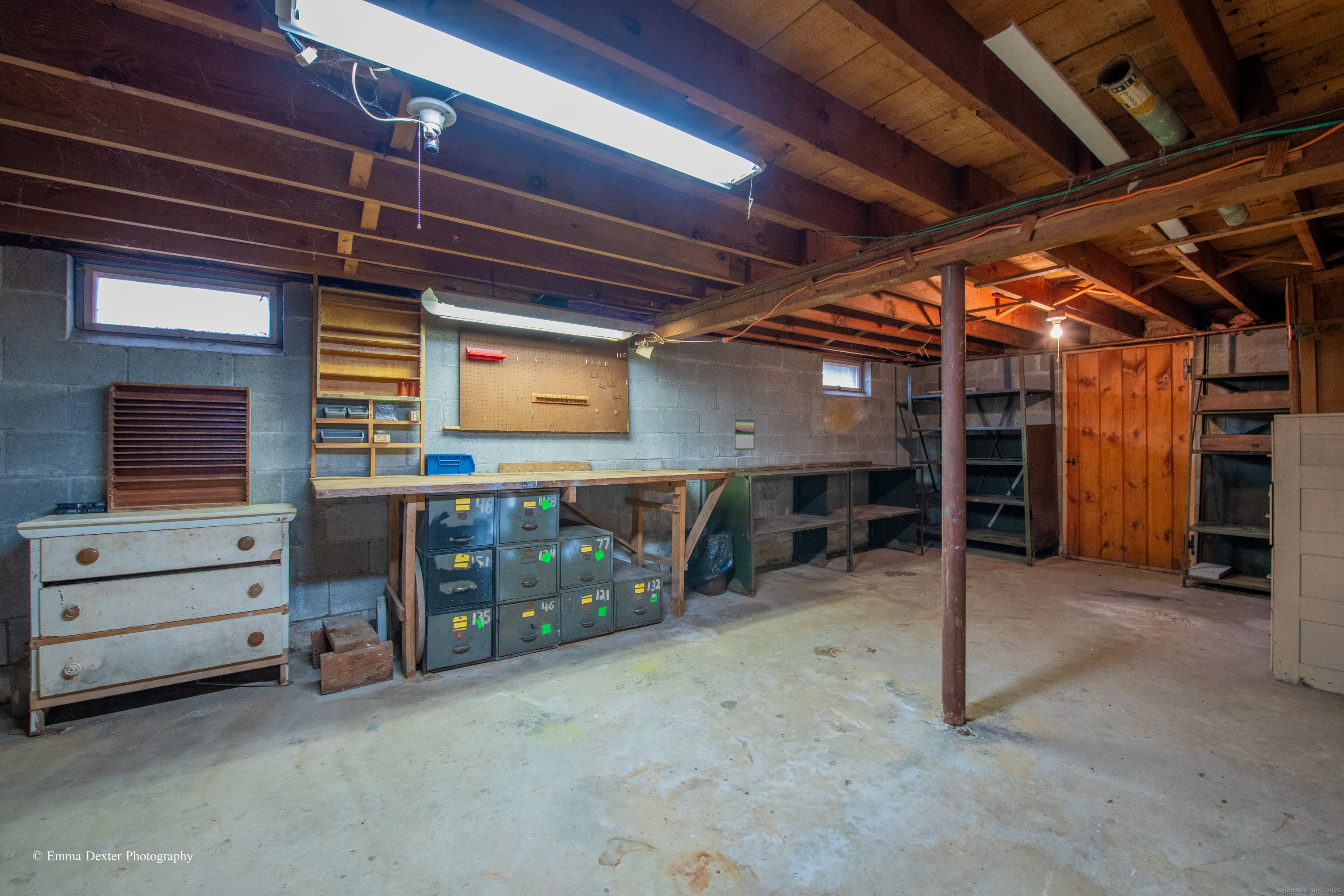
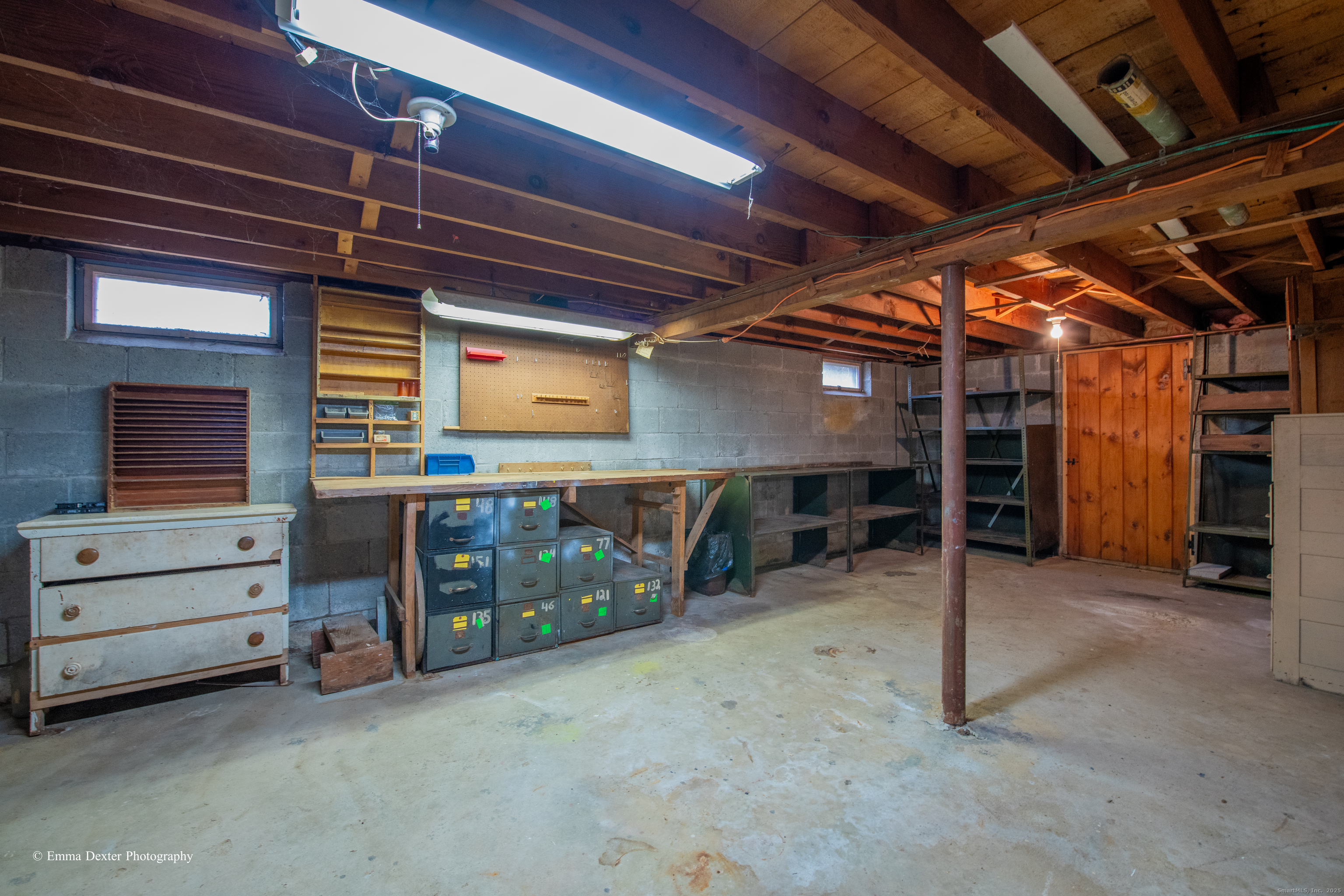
- calendar [734,417,756,450]
